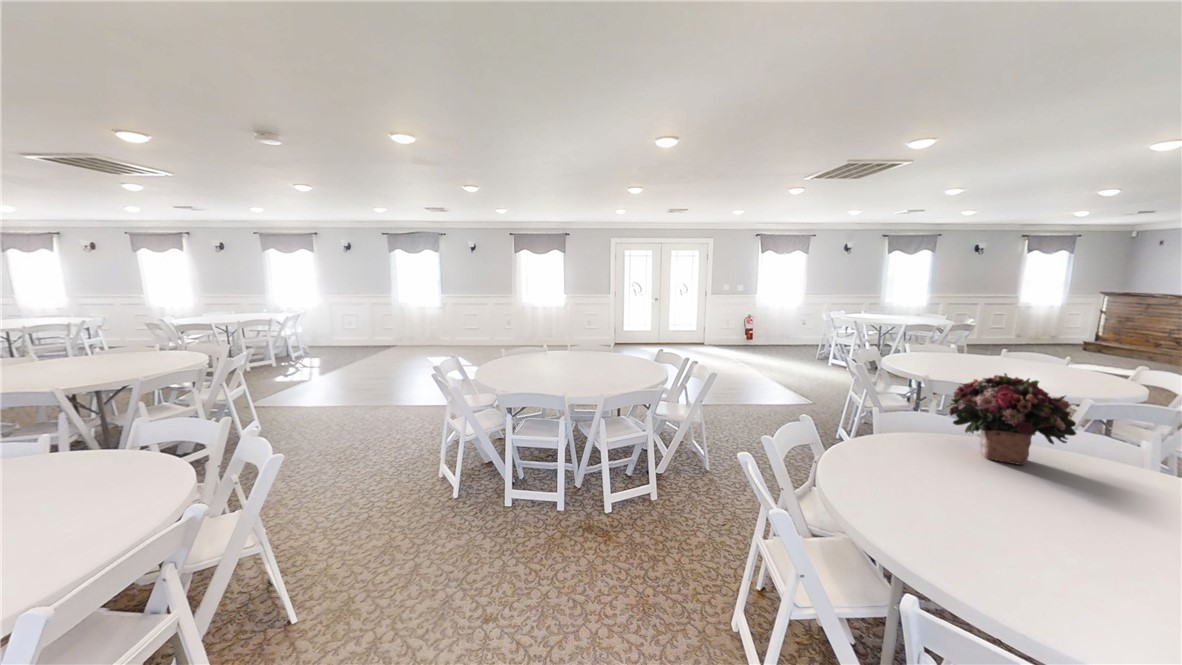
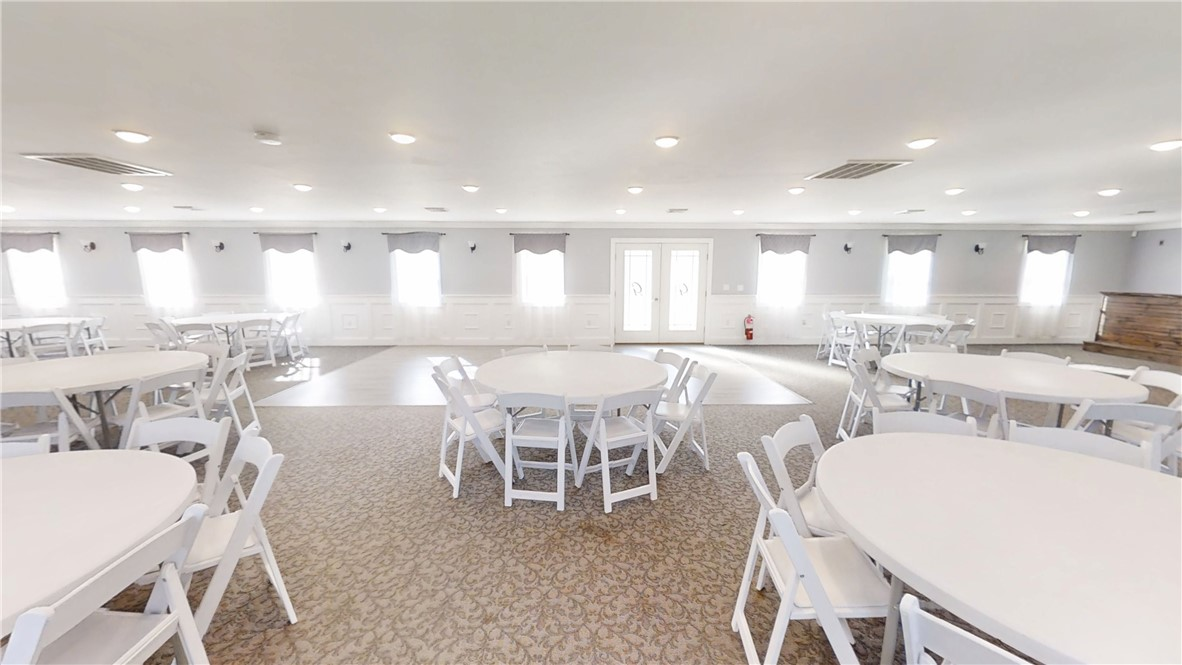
- bouquet [945,372,1078,466]
